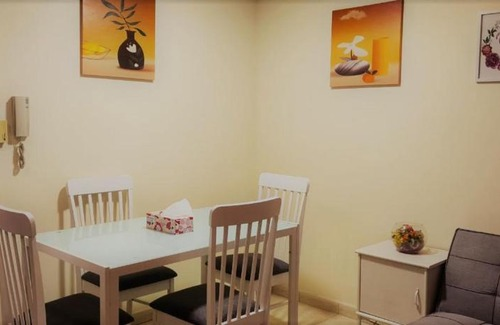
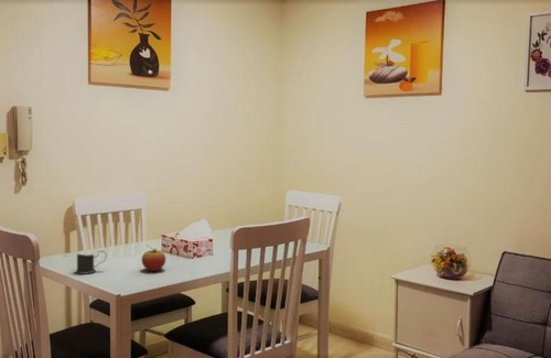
+ fruit [141,245,166,272]
+ mug [74,250,107,275]
